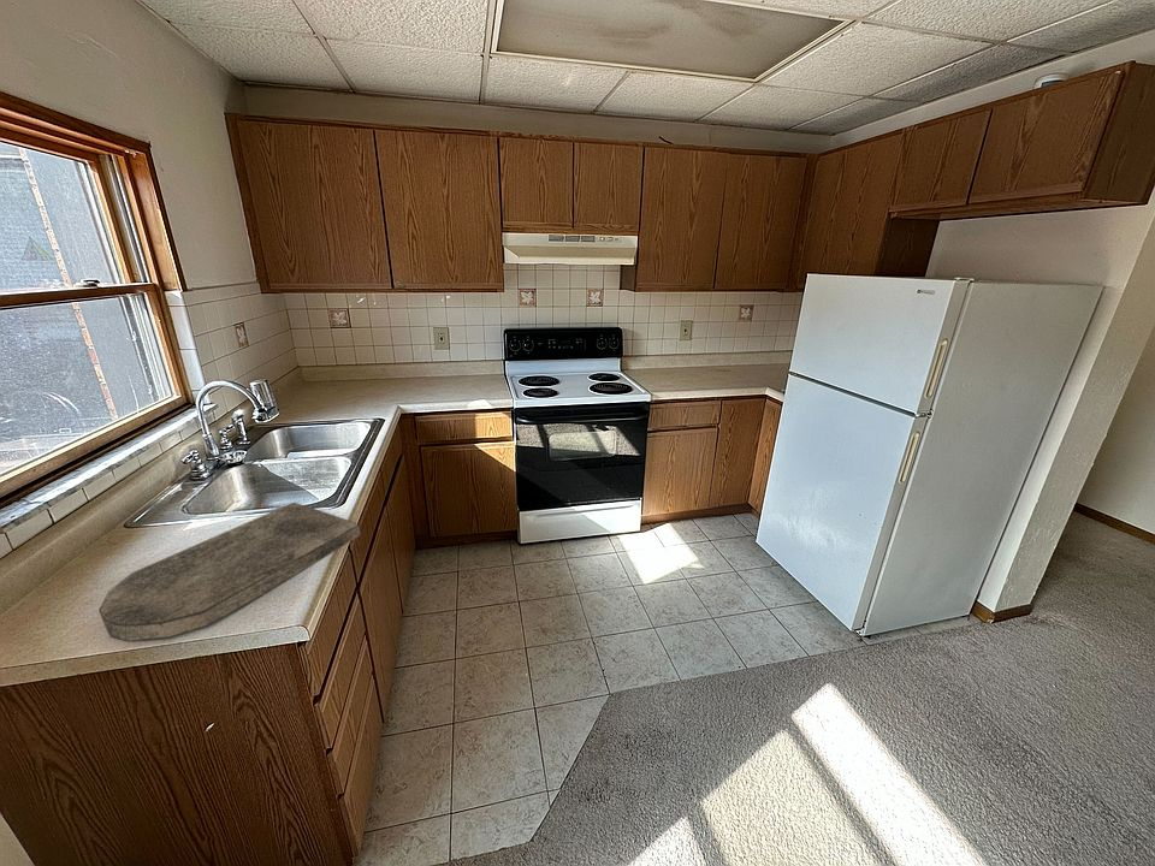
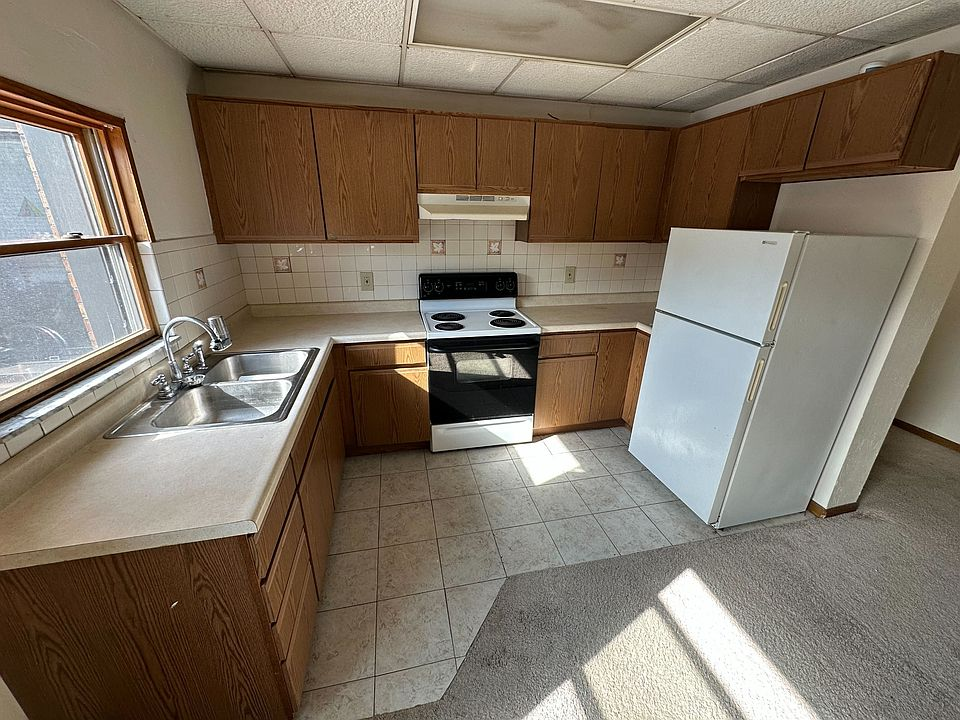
- cutting board [97,502,362,643]
